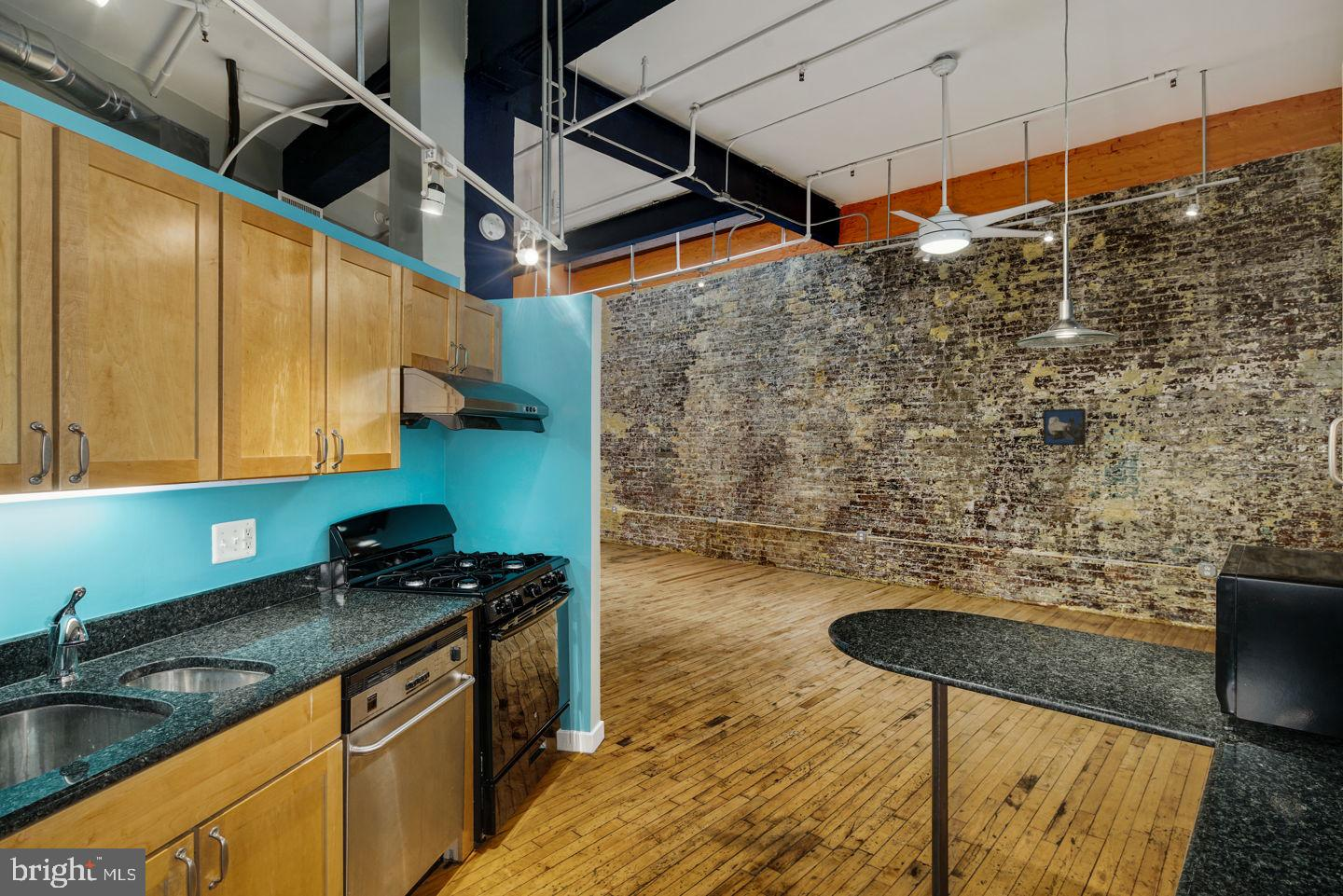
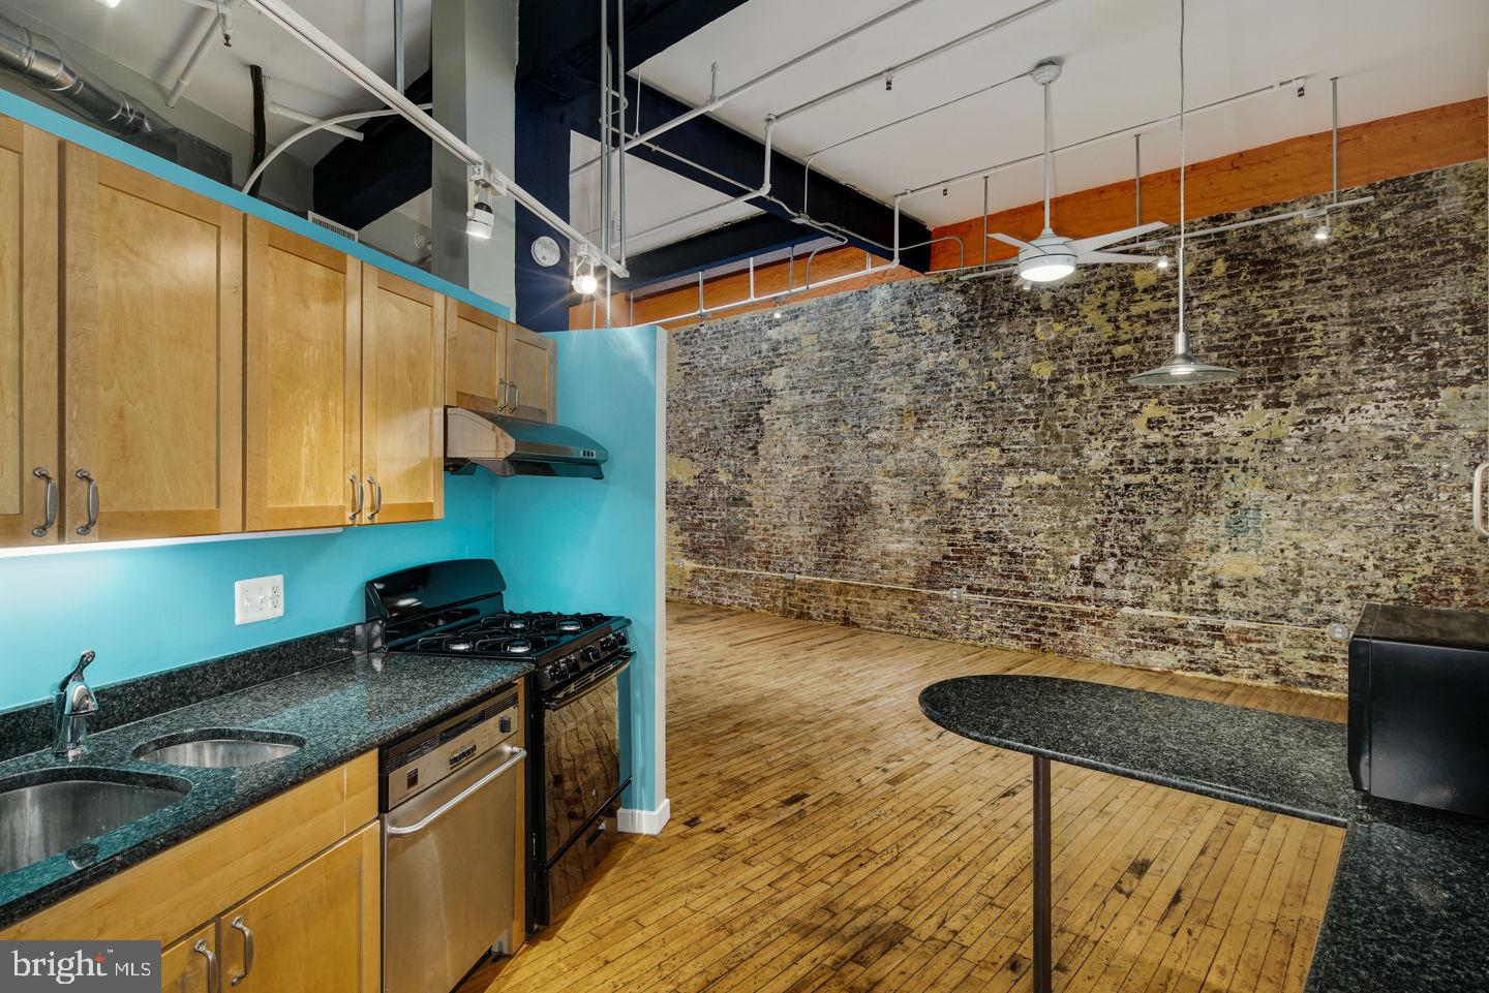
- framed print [1043,407,1087,446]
